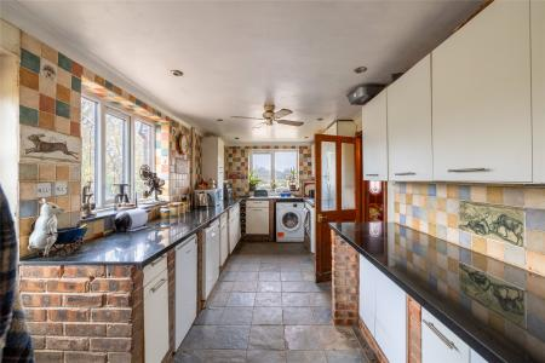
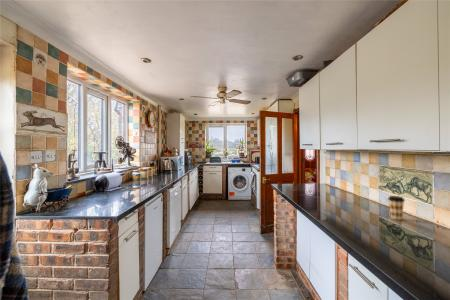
+ coffee cup [387,195,406,221]
